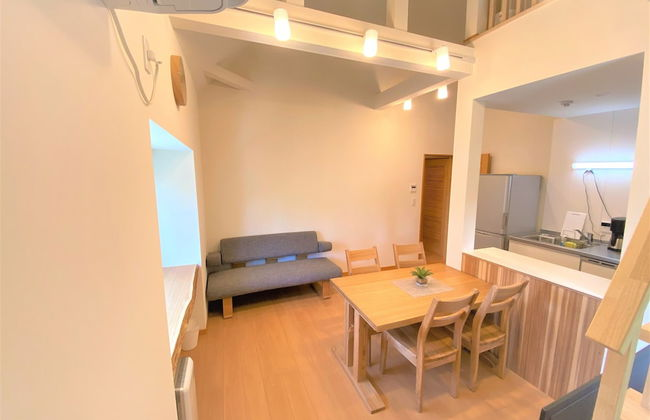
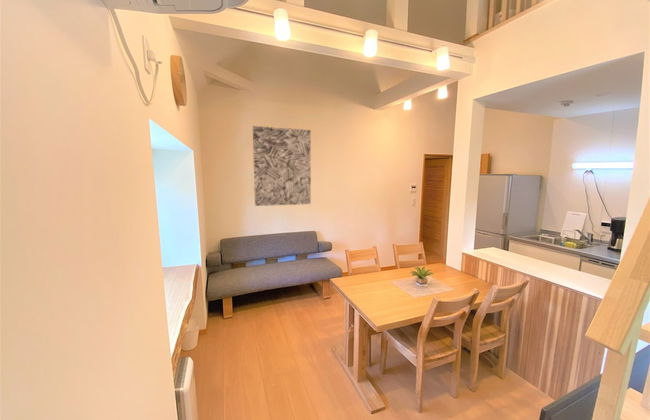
+ wall art [252,125,312,207]
